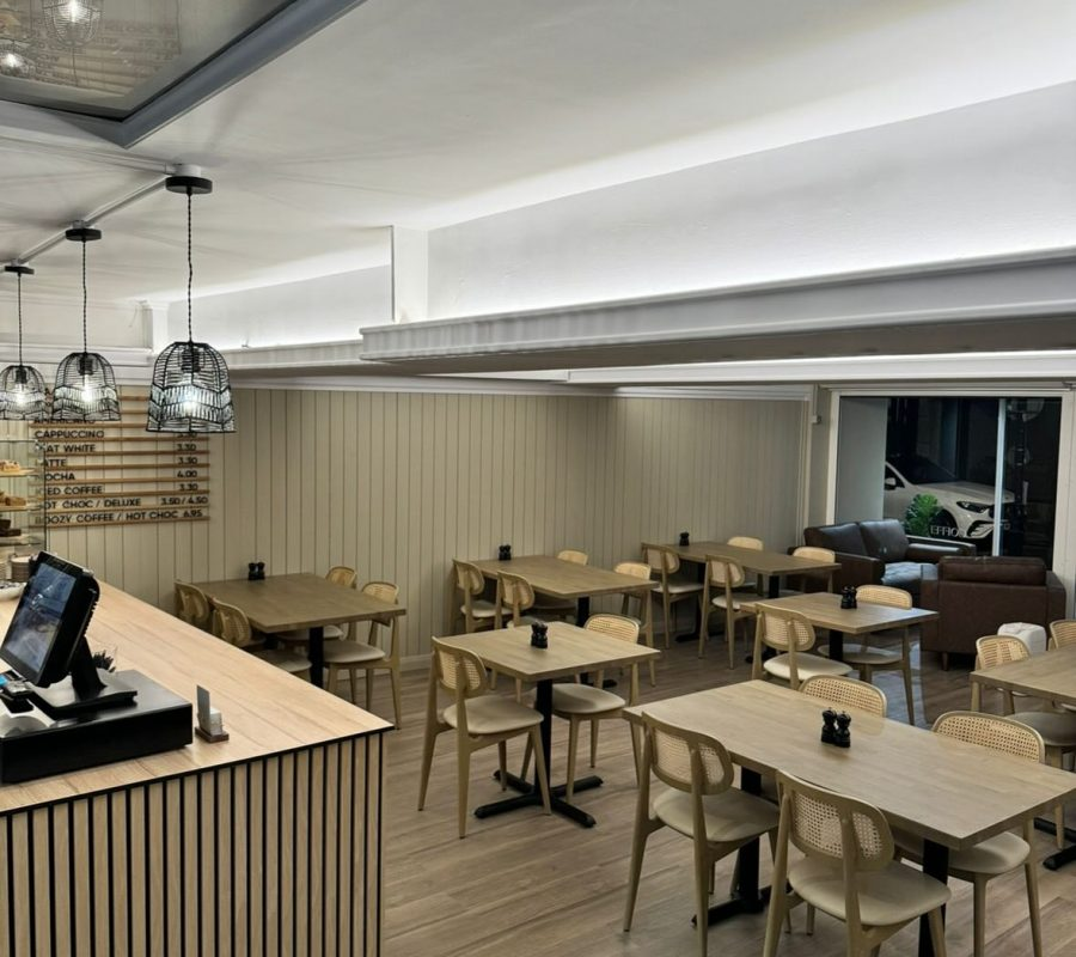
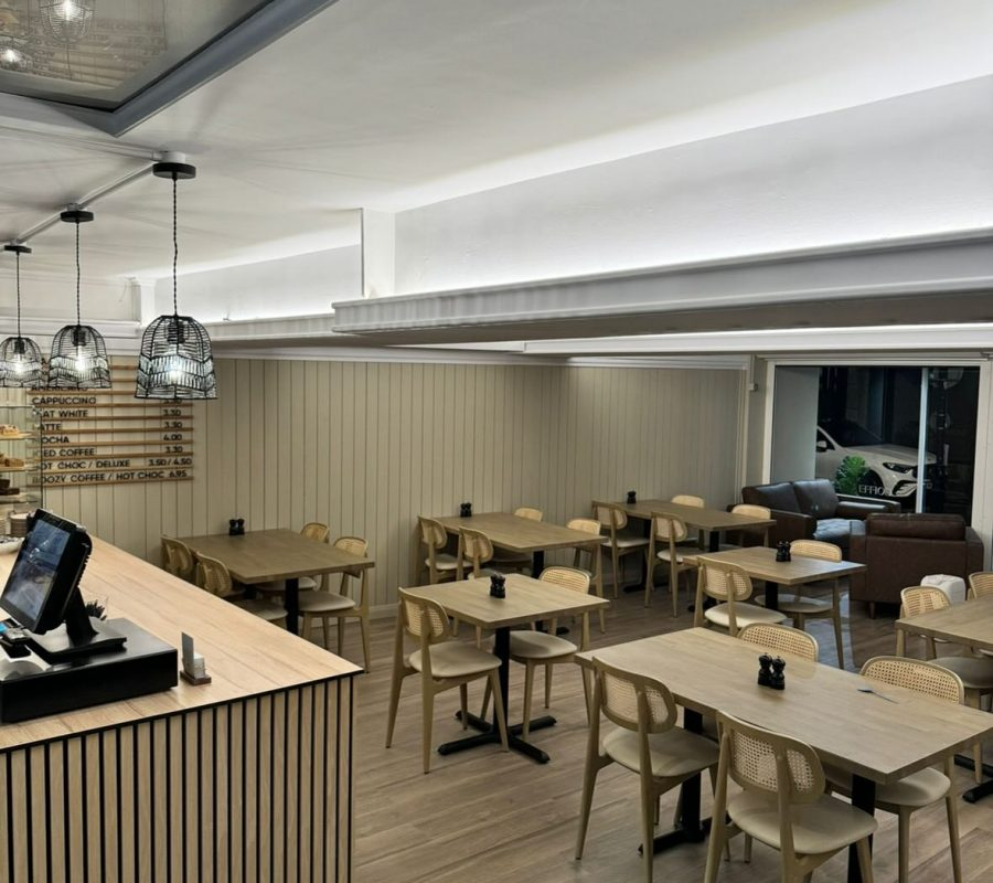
+ spoon [856,684,899,704]
